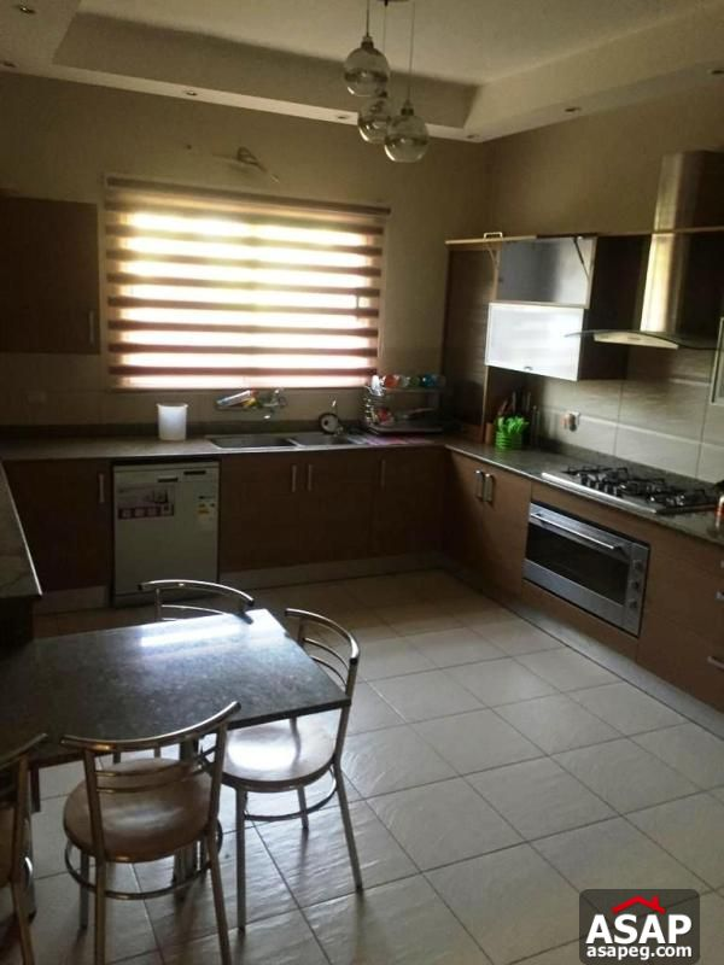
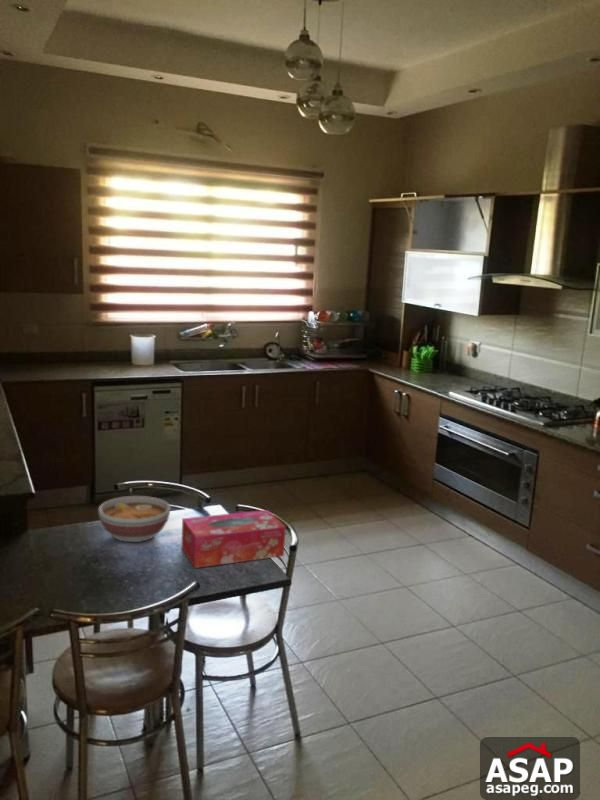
+ bowl [97,495,172,543]
+ tissue box [181,509,286,569]
